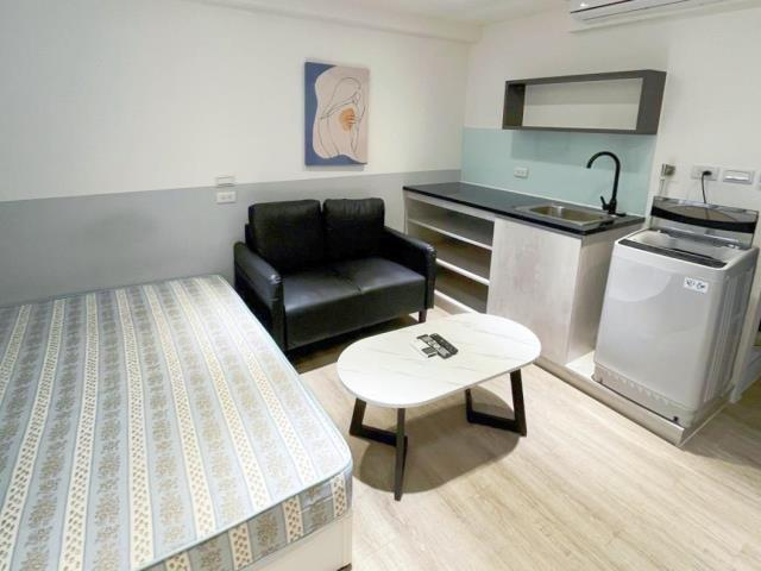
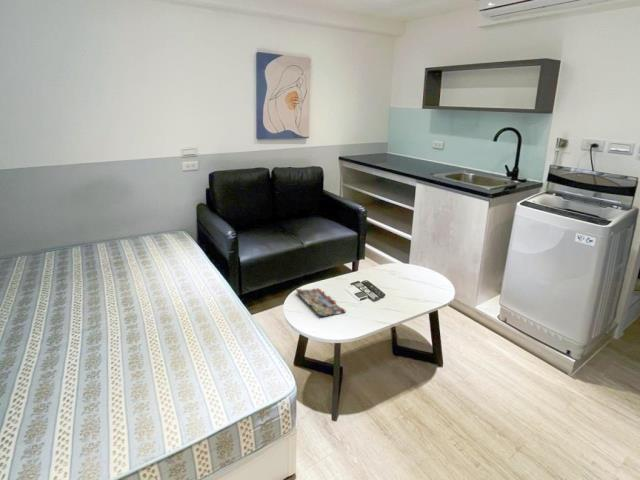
+ magazine [294,287,346,318]
